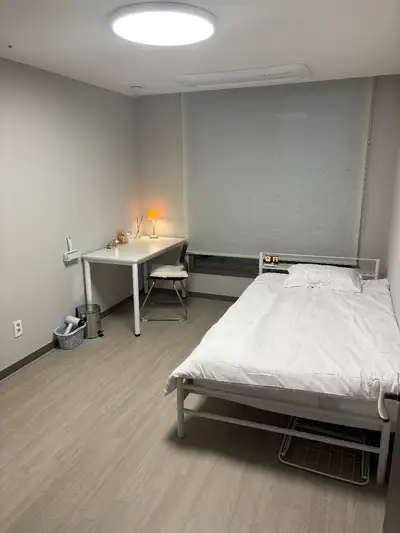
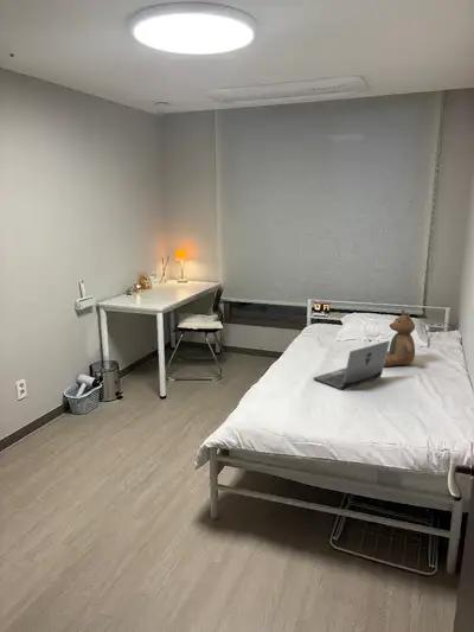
+ teddy bear [384,308,416,368]
+ laptop computer [312,340,391,391]
